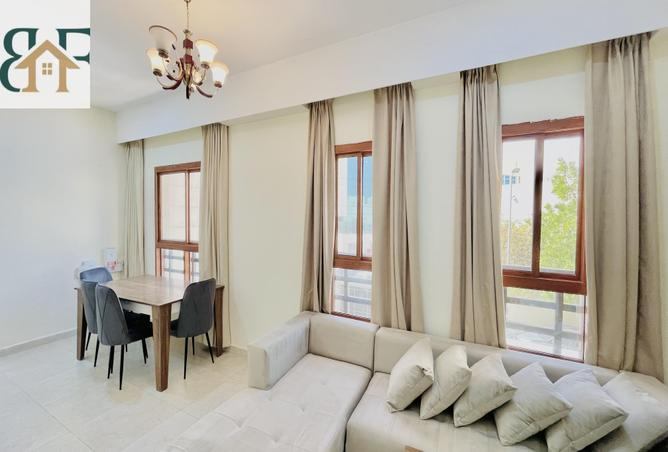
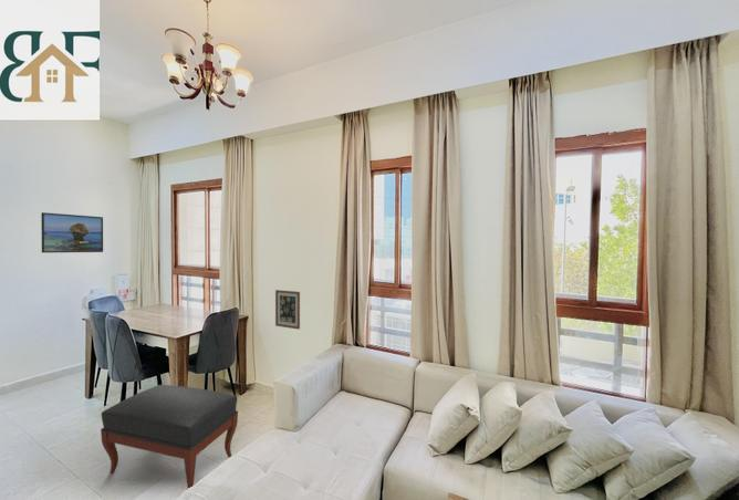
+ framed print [40,211,104,253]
+ ottoman [100,384,239,489]
+ wall art [274,289,301,331]
